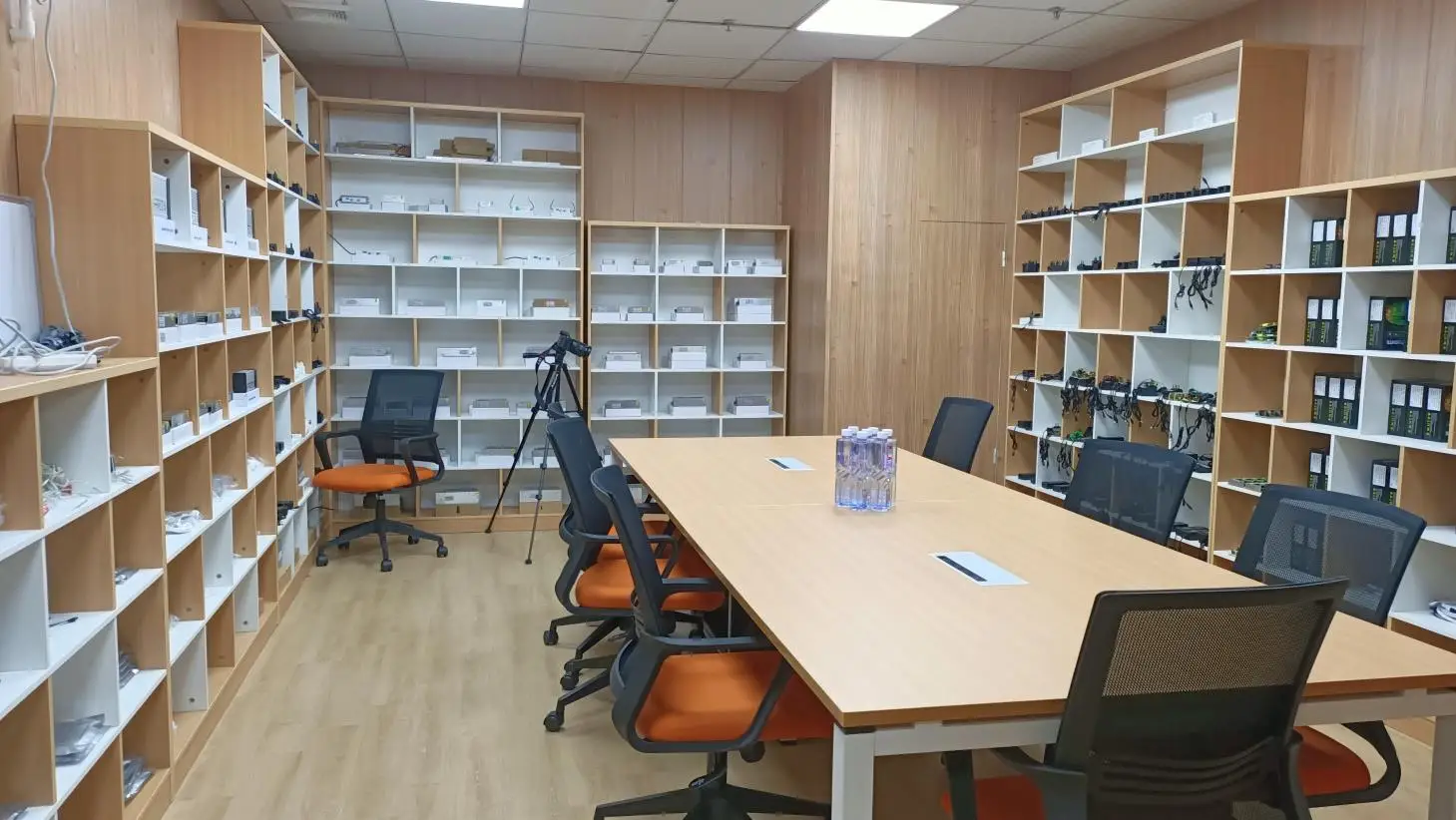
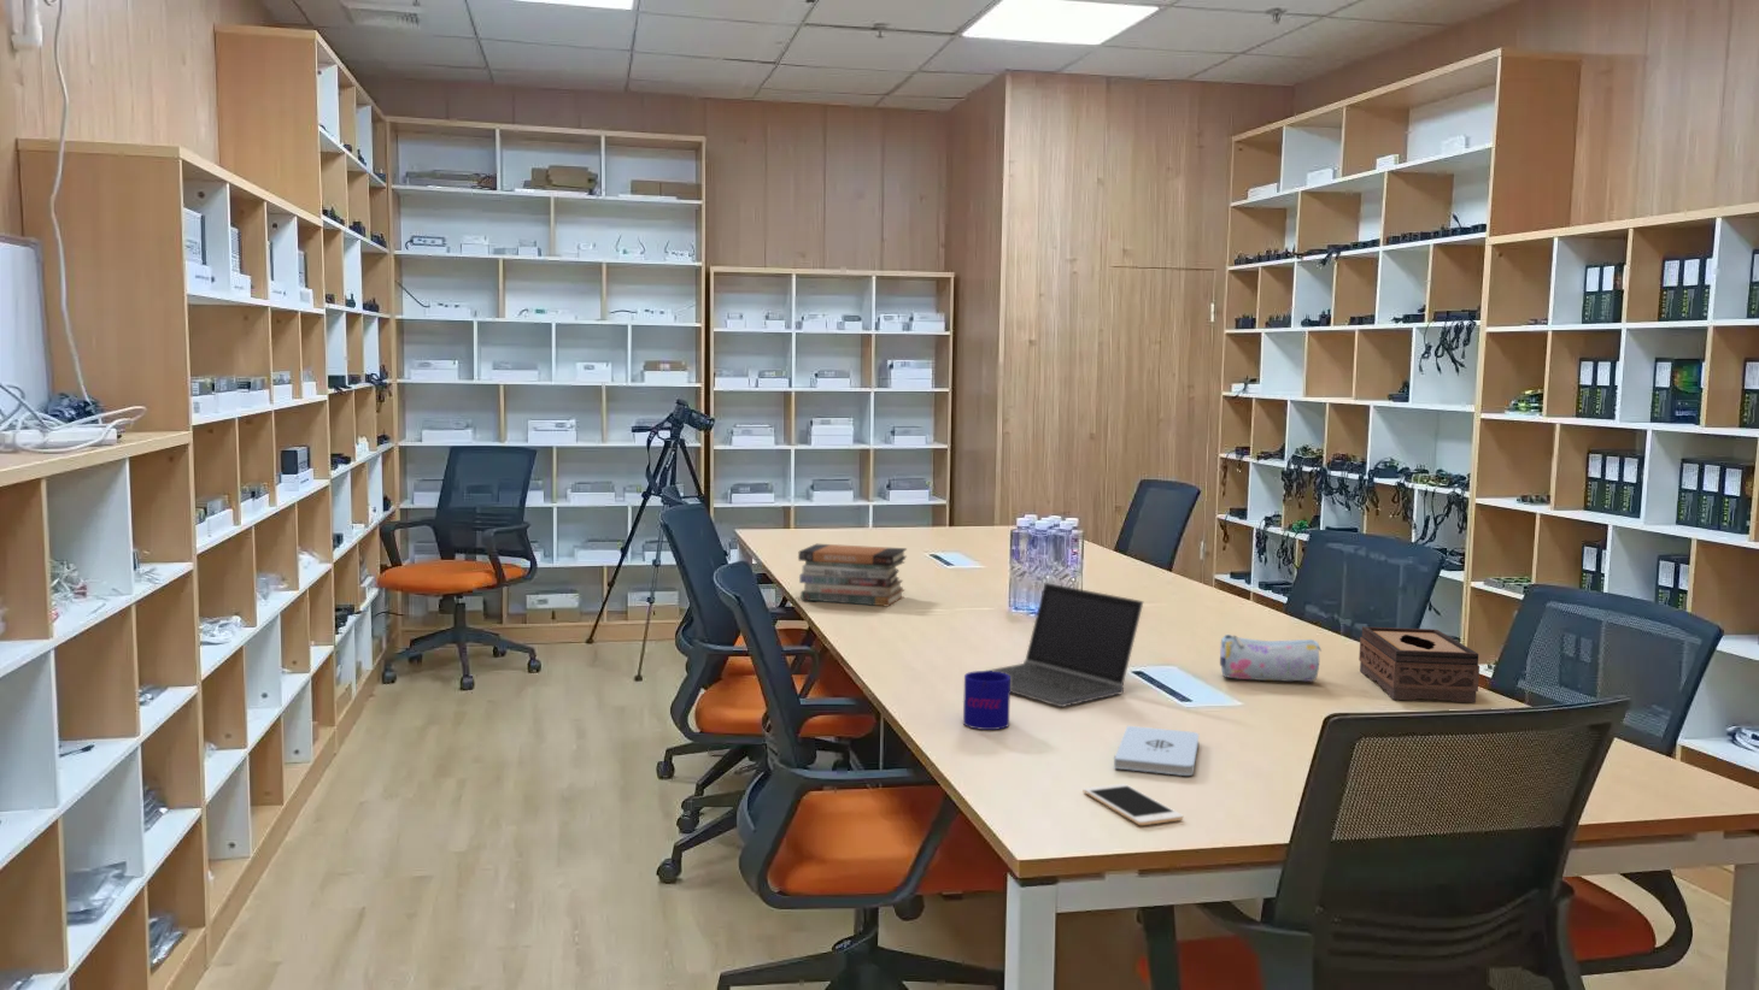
+ notepad [1113,726,1200,776]
+ mug [962,670,1011,732]
+ cell phone [1082,782,1184,826]
+ tissue box [1358,625,1480,704]
+ laptop computer [986,582,1144,709]
+ book stack [797,543,907,608]
+ pencil case [1219,634,1323,683]
